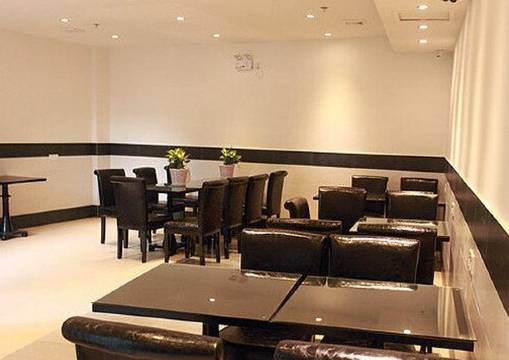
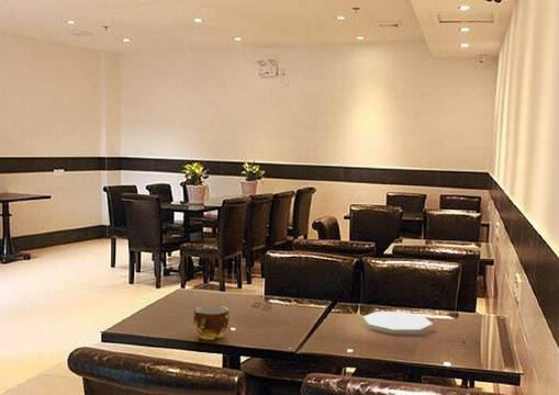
+ plate [361,311,433,330]
+ cup [192,304,230,341]
